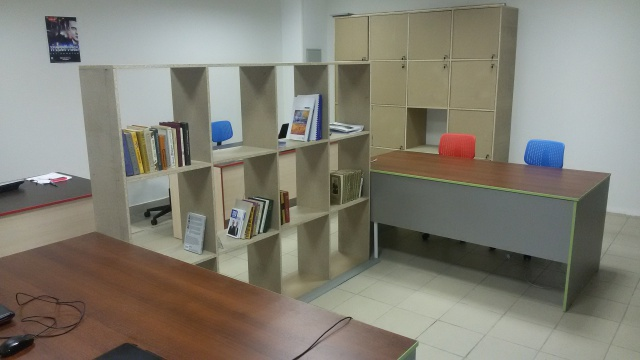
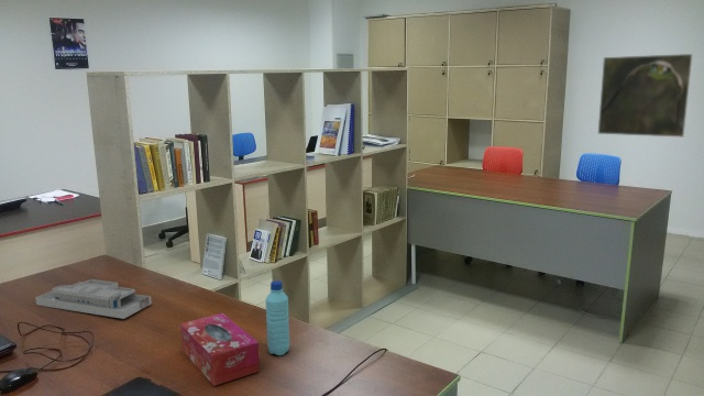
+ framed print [597,53,694,139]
+ water bottle [265,279,290,356]
+ desk organizer [34,278,153,320]
+ tissue box [179,312,261,387]
